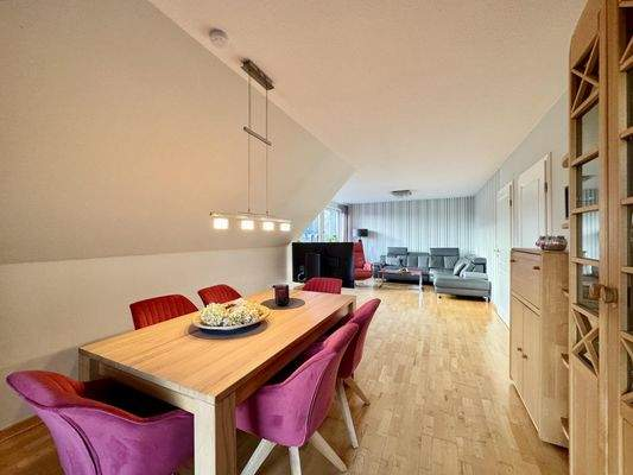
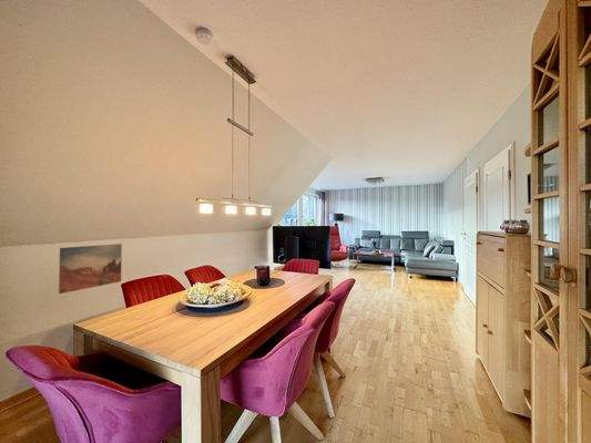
+ wall art [58,243,123,295]
